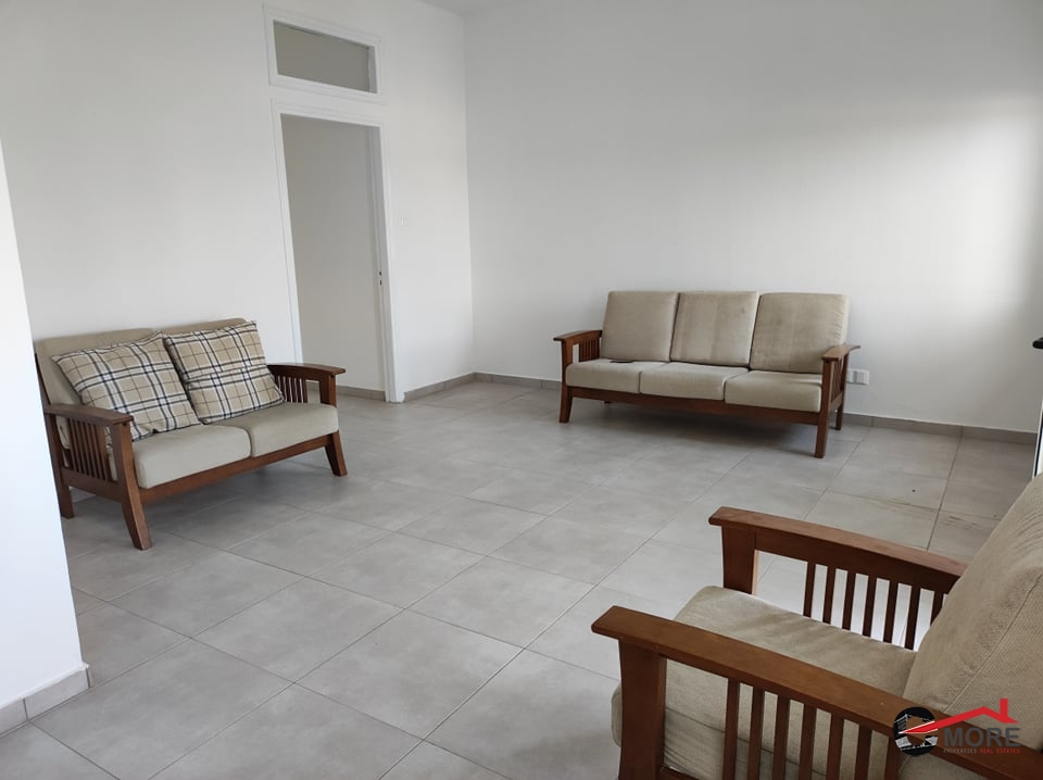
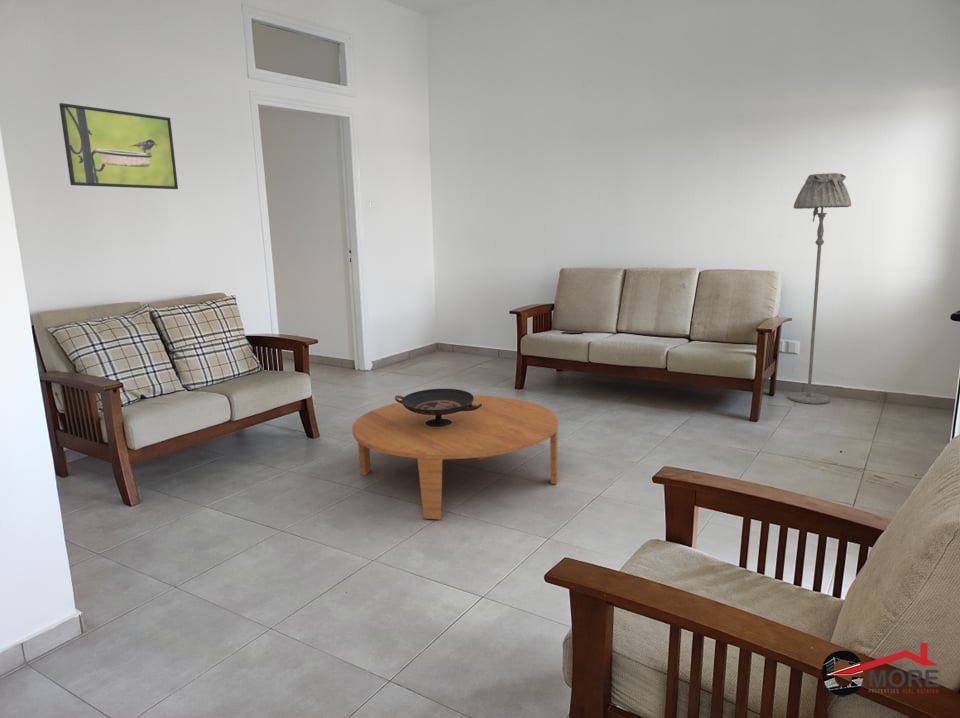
+ floor lamp [787,172,852,405]
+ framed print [58,102,179,190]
+ decorative bowl [394,388,482,427]
+ coffee table [351,394,559,520]
